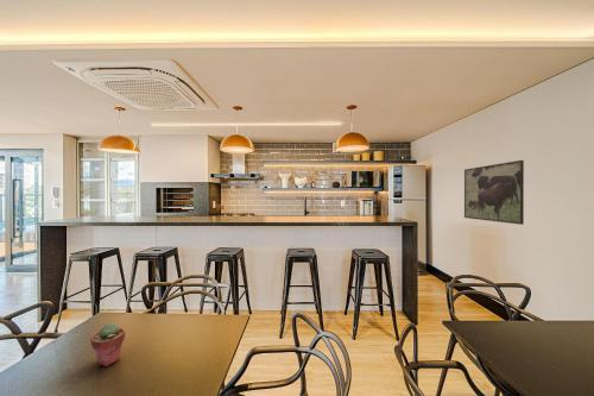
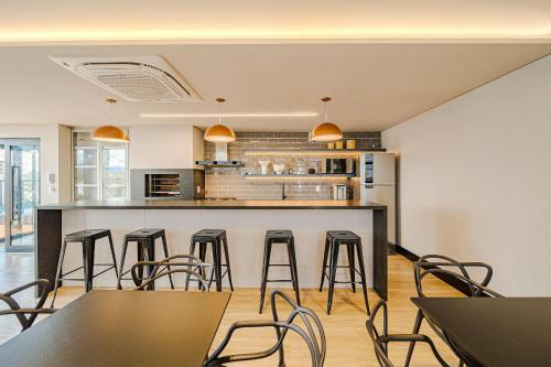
- potted succulent [89,322,126,367]
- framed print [463,159,525,226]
